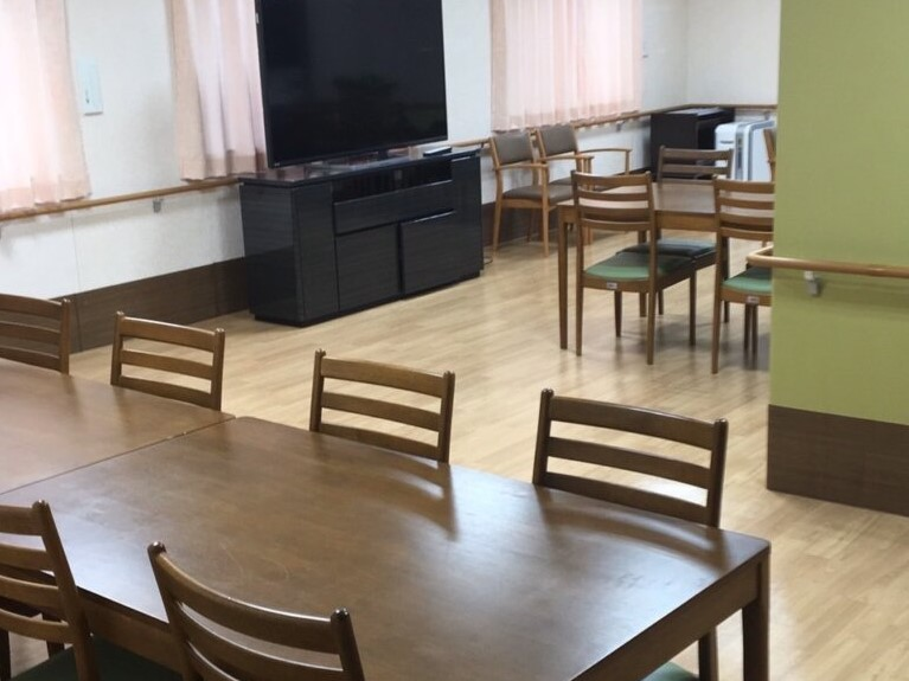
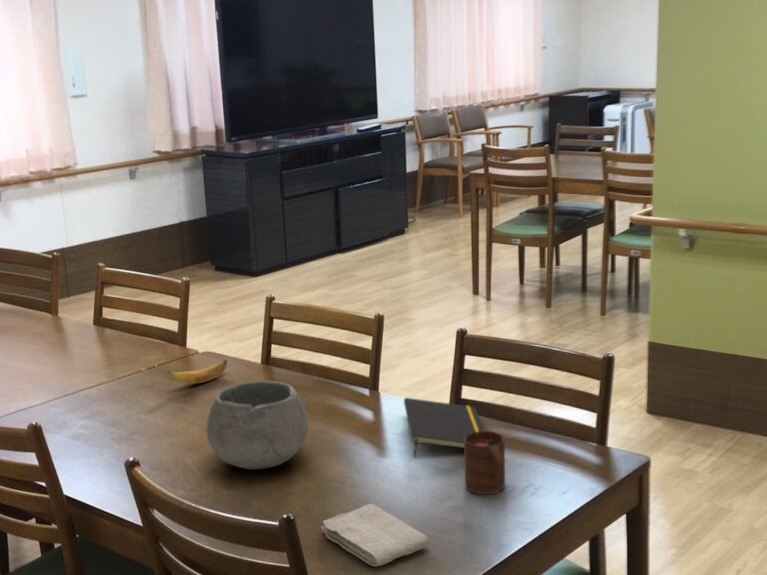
+ banana [167,359,228,385]
+ notepad [403,397,486,458]
+ bowl [206,380,309,470]
+ washcloth [320,503,430,567]
+ cup [463,430,506,495]
